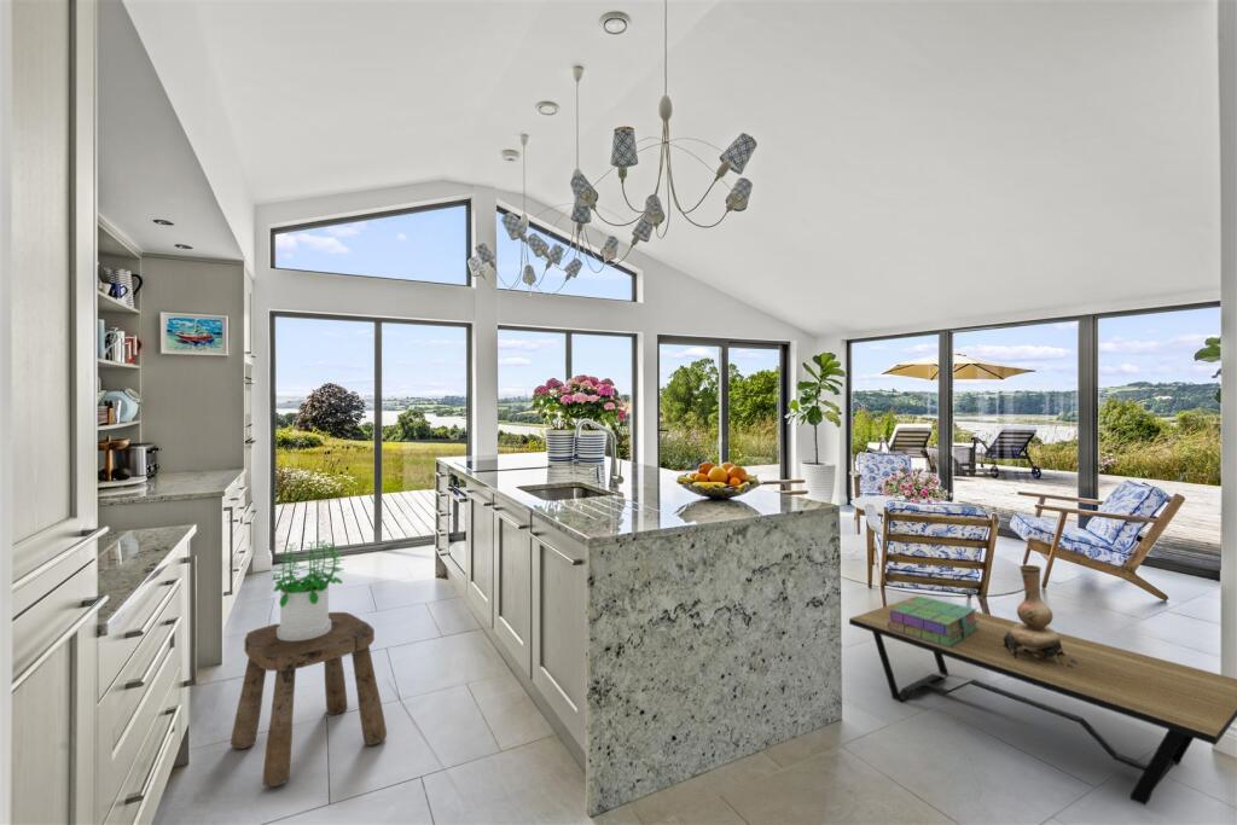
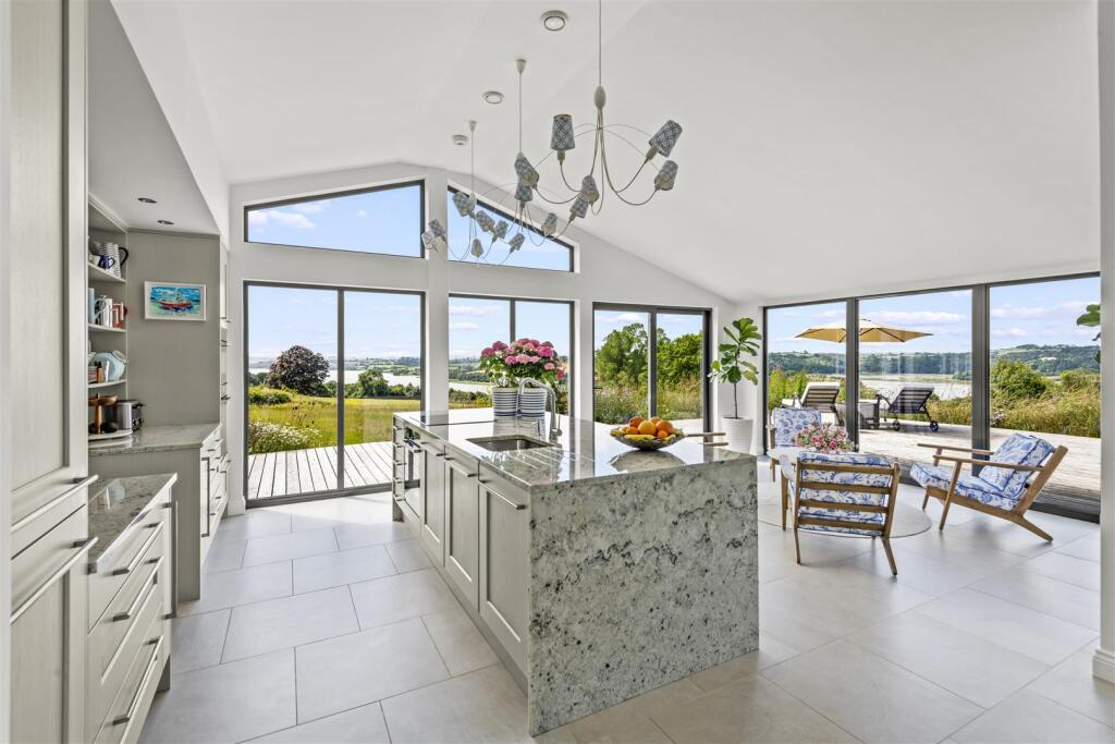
- coffee table [848,595,1237,806]
- vase [1001,564,1078,669]
- stack of books [888,595,978,647]
- stool [230,611,388,788]
- potted plant [271,539,345,641]
